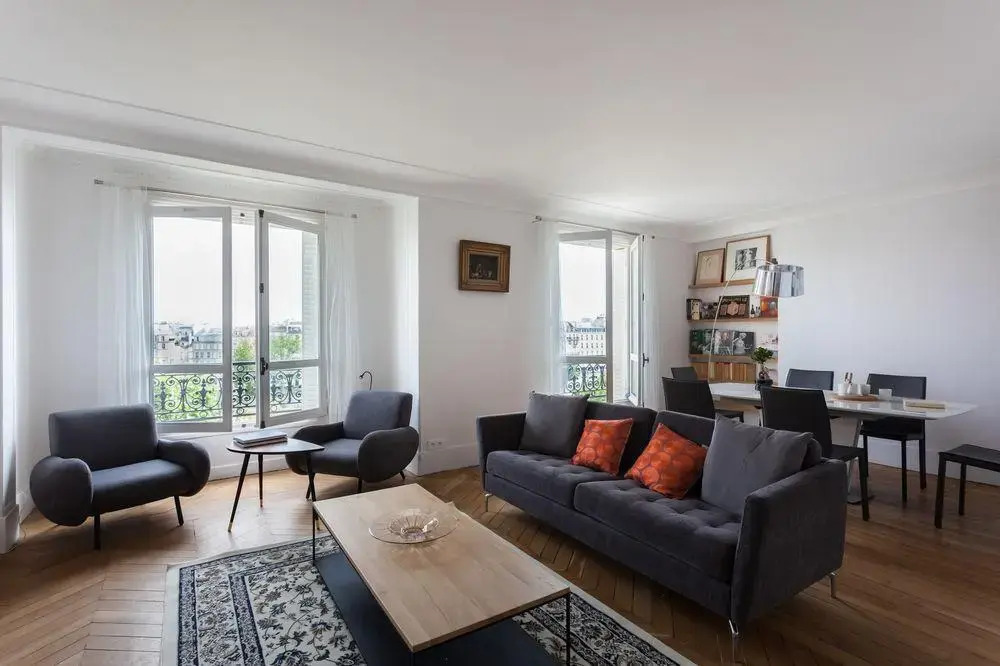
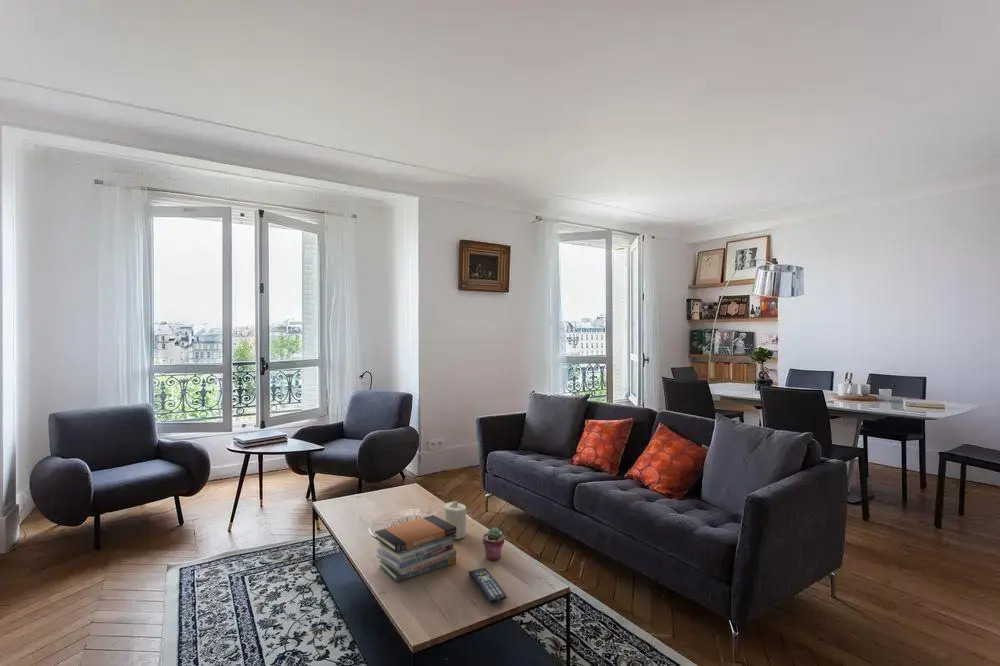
+ remote control [468,567,508,604]
+ book stack [374,514,457,583]
+ potted succulent [482,527,506,561]
+ candle [443,500,467,540]
